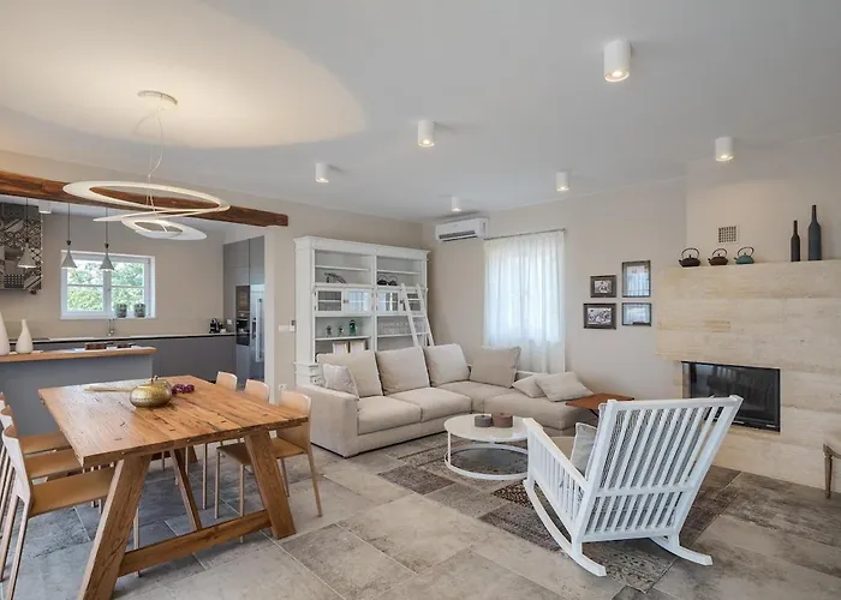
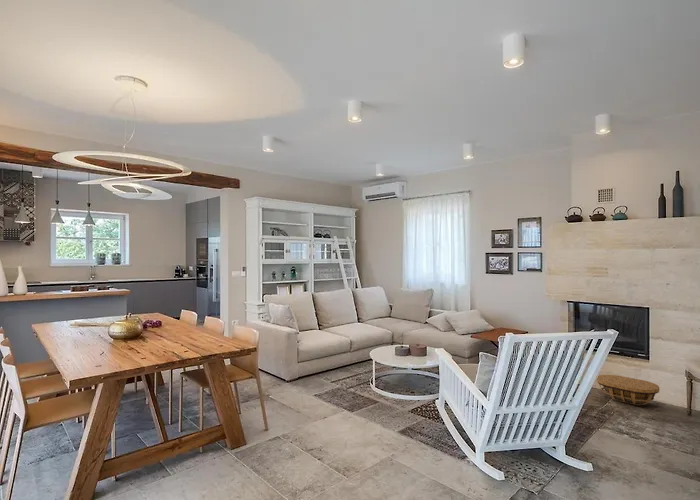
+ basket [595,374,660,406]
